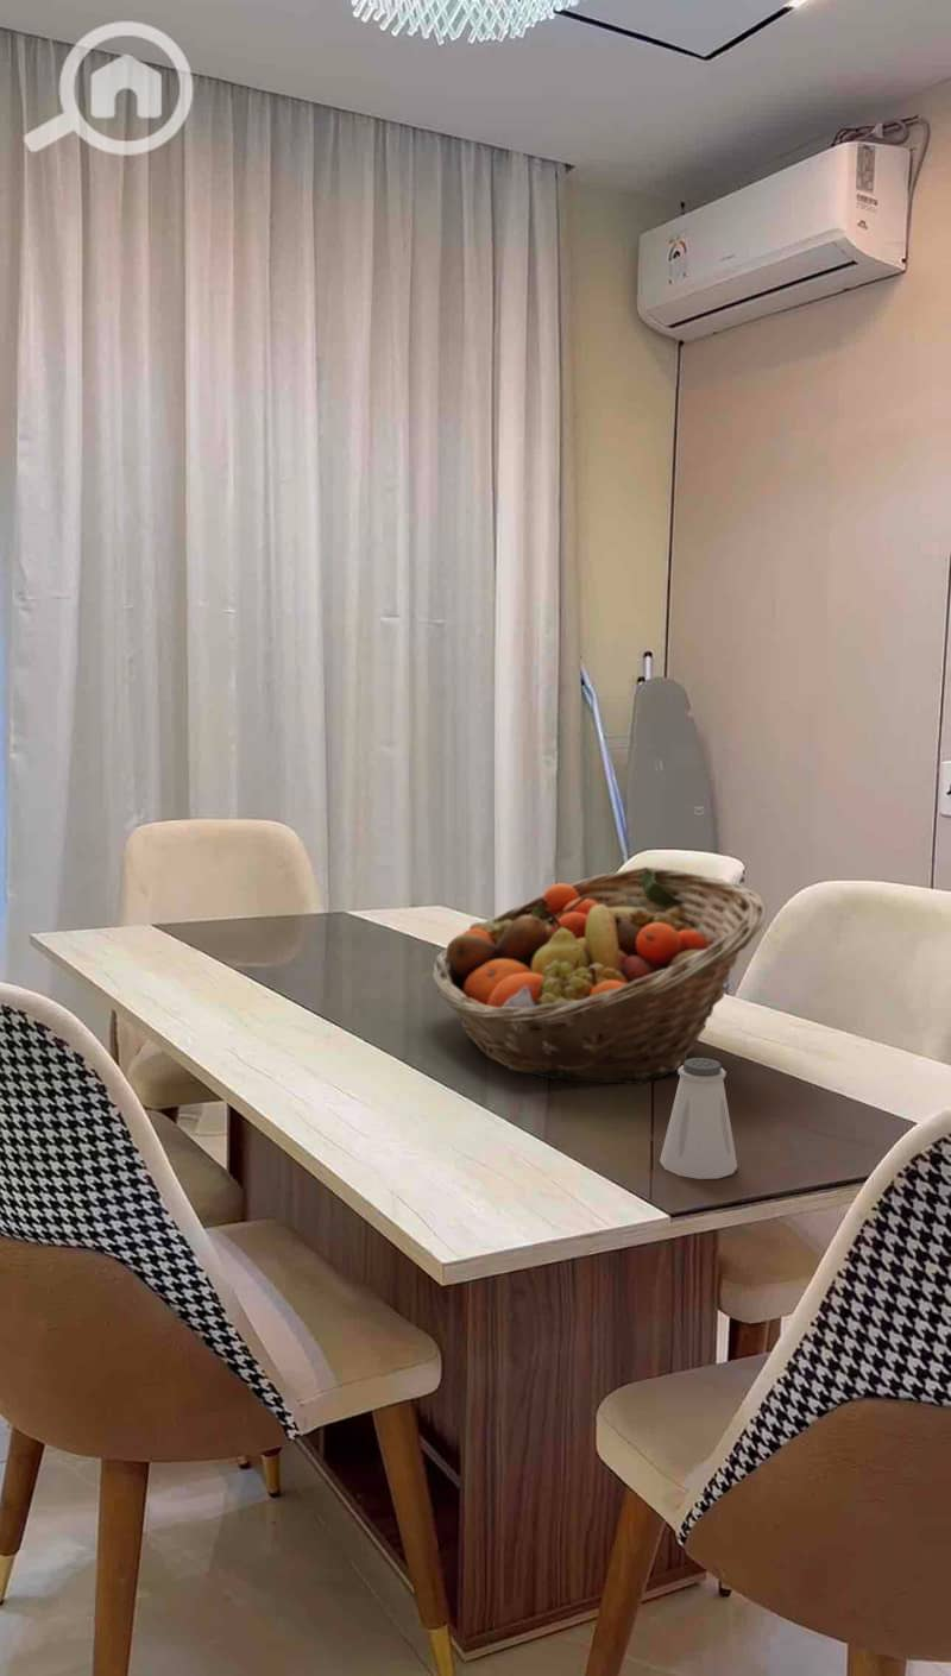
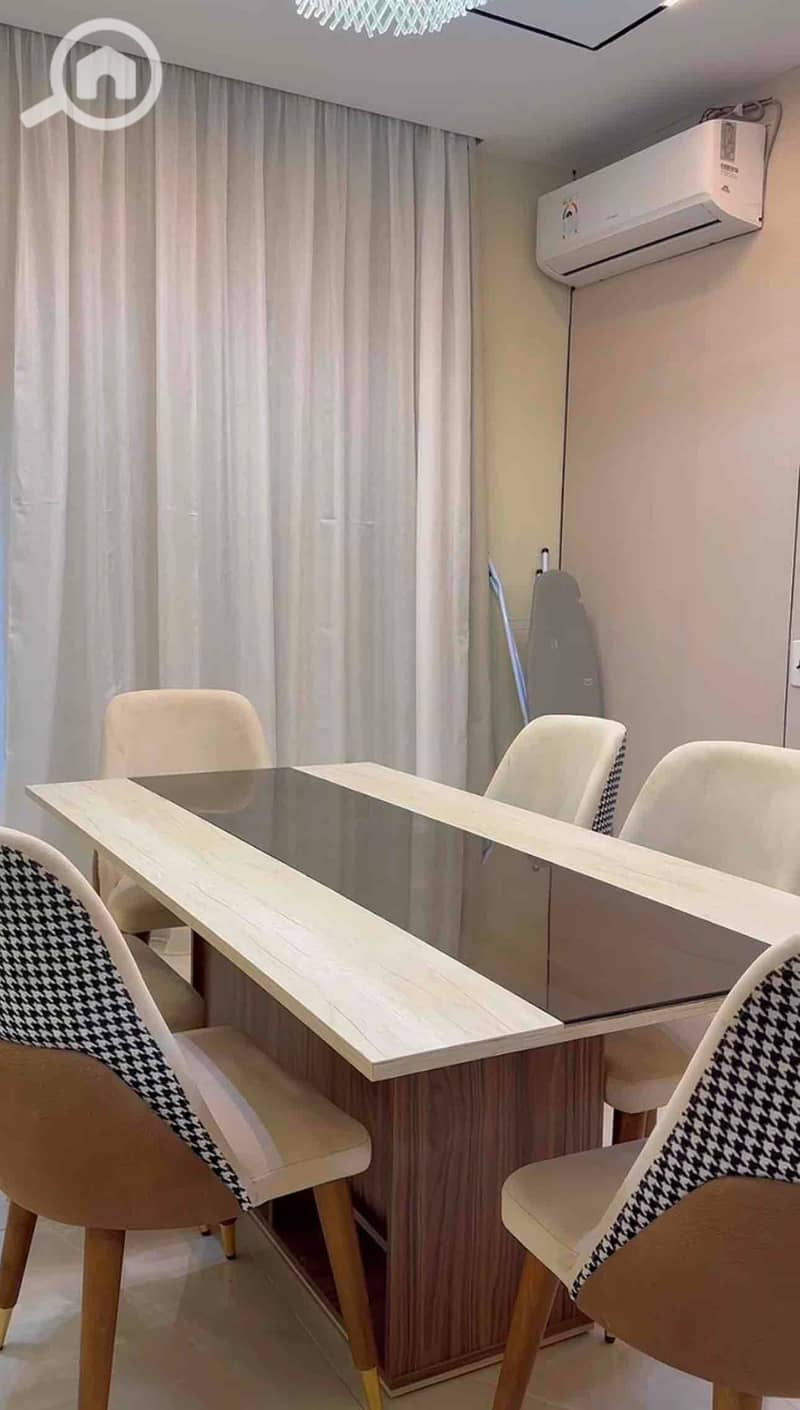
- saltshaker [659,1057,738,1180]
- fruit basket [430,865,768,1086]
